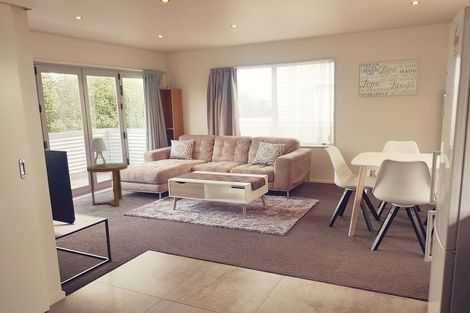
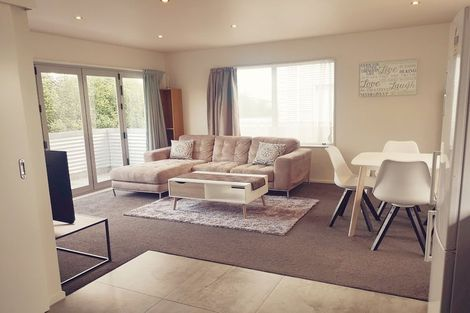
- table lamp [90,137,108,167]
- side table [86,162,129,207]
